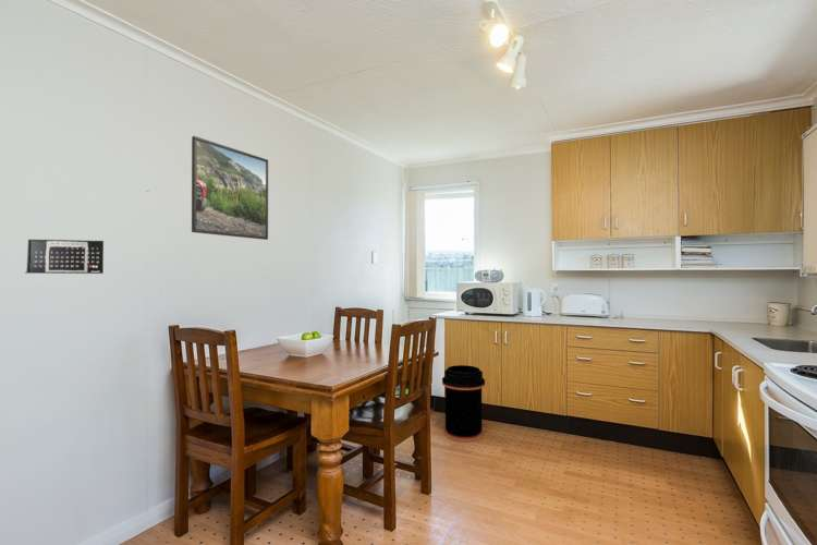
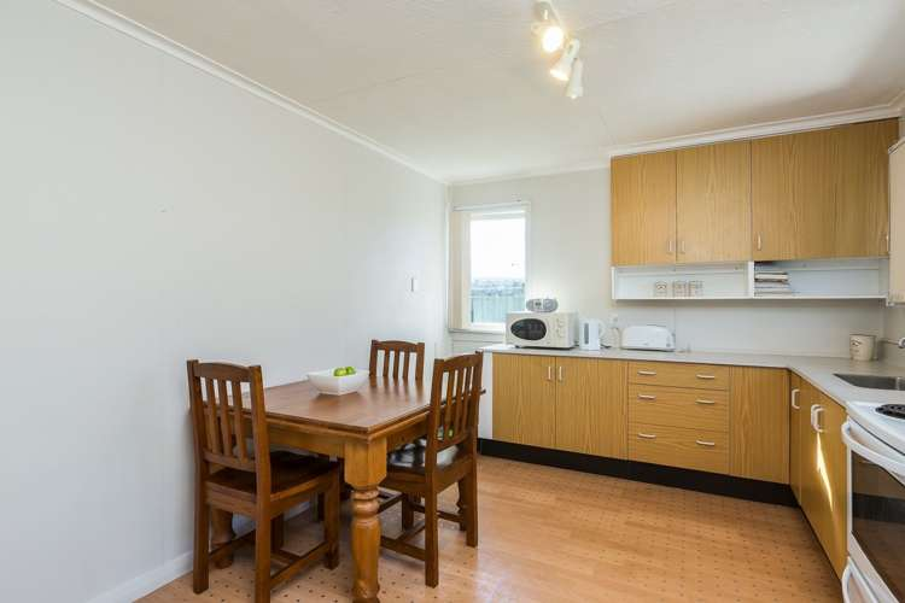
- calendar [24,239,105,275]
- trash can [441,364,486,443]
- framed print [191,135,269,241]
